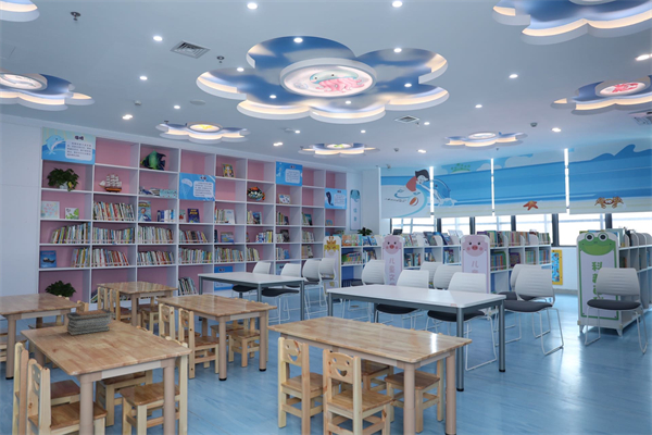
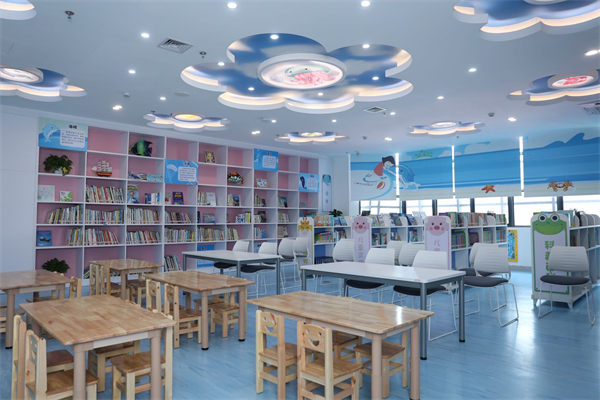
- book stack [65,308,114,336]
